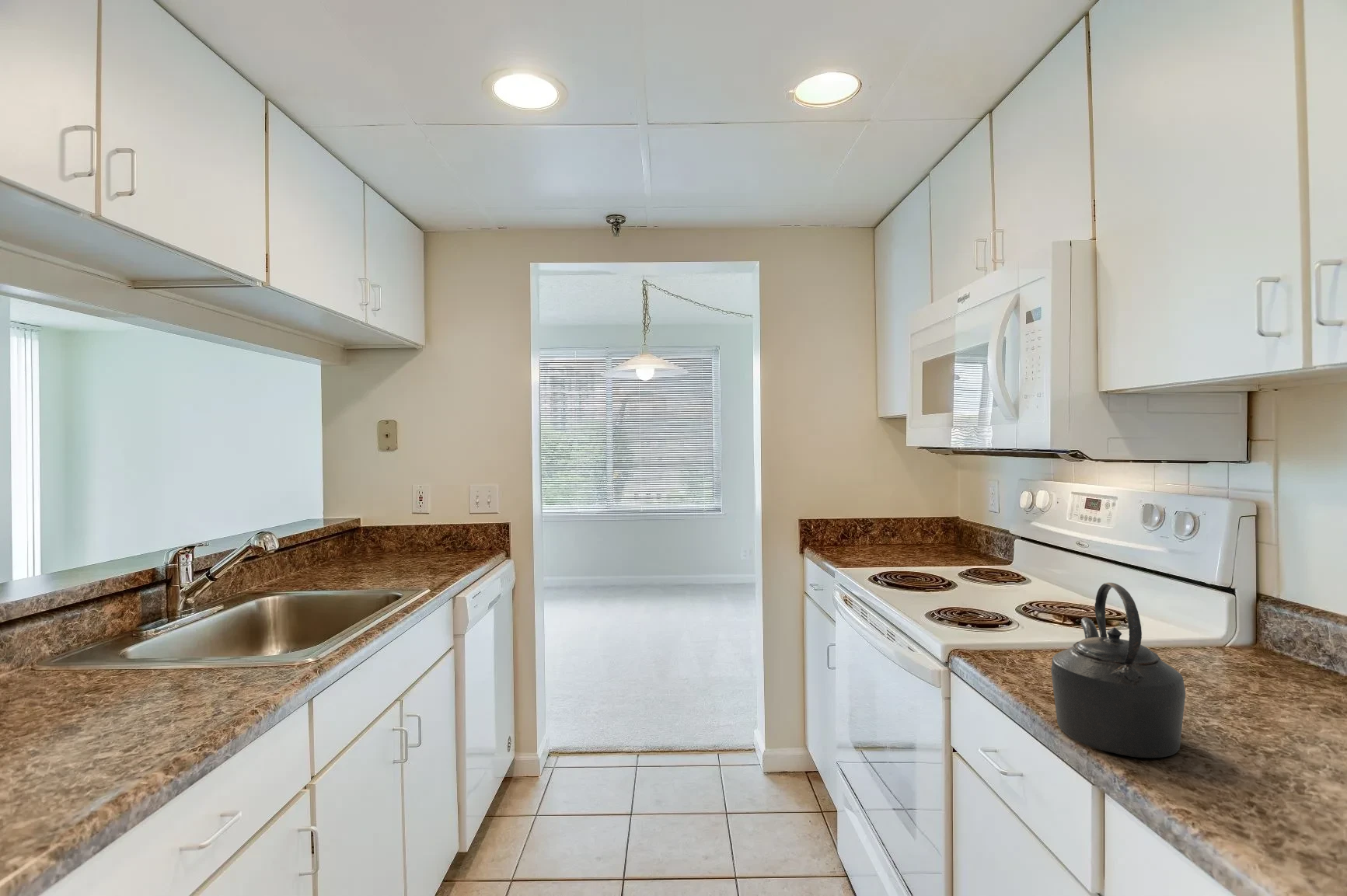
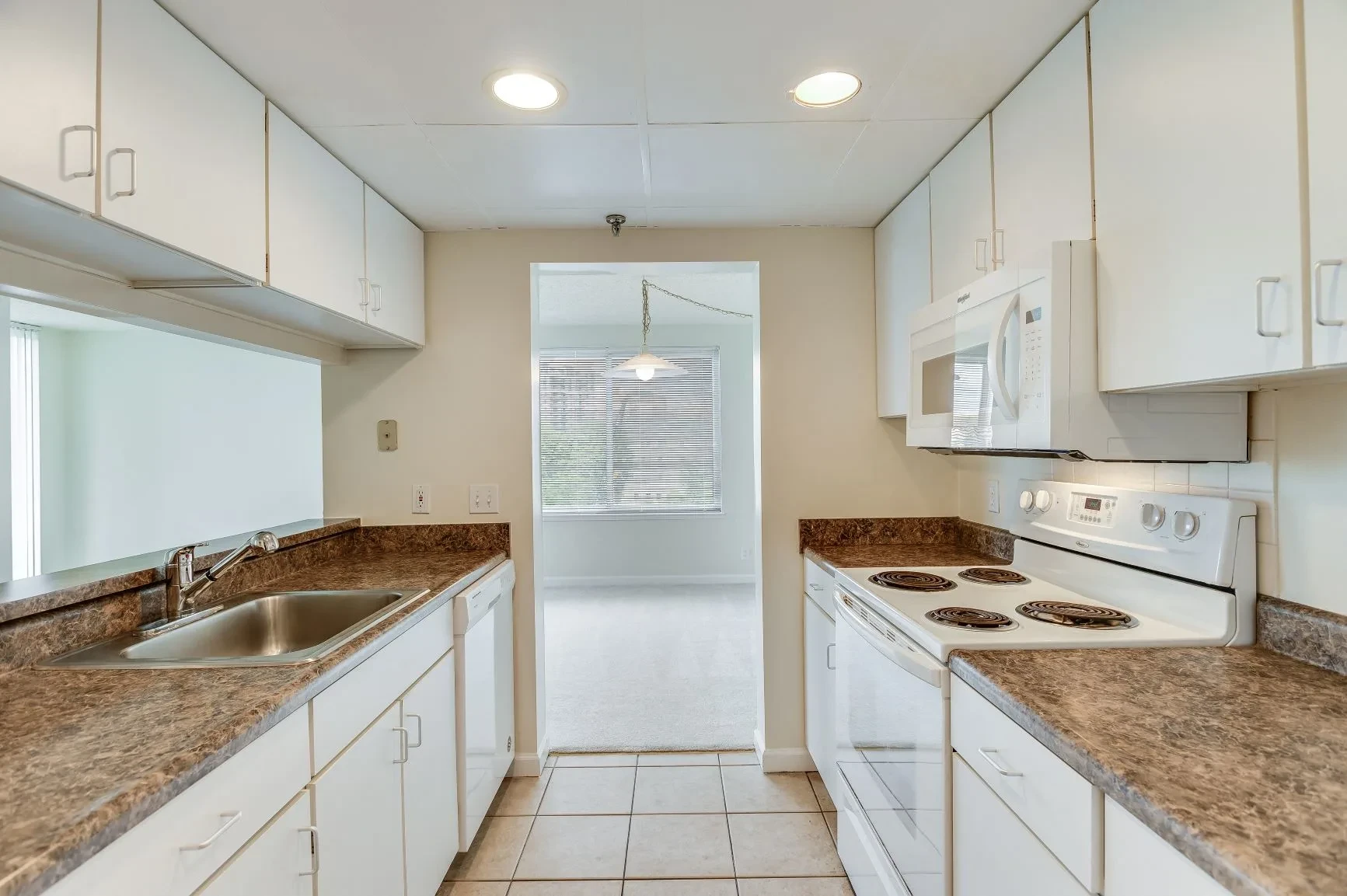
- kettle [1050,582,1186,758]
